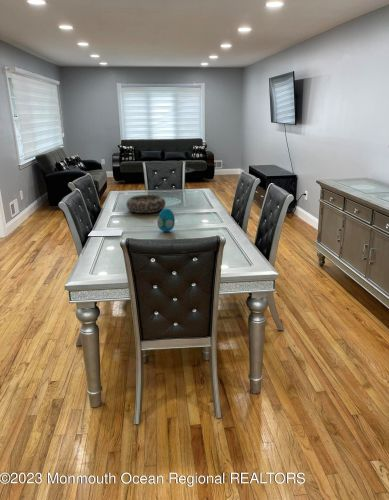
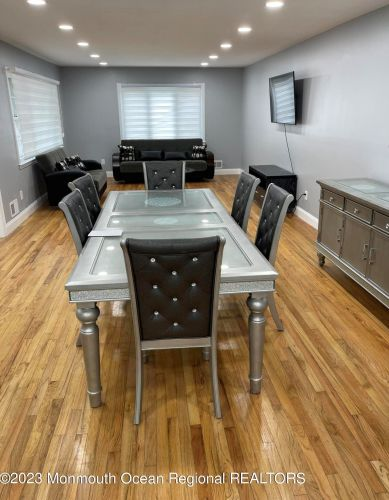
- decorative bowl [125,194,167,214]
- decorative egg [156,207,176,233]
